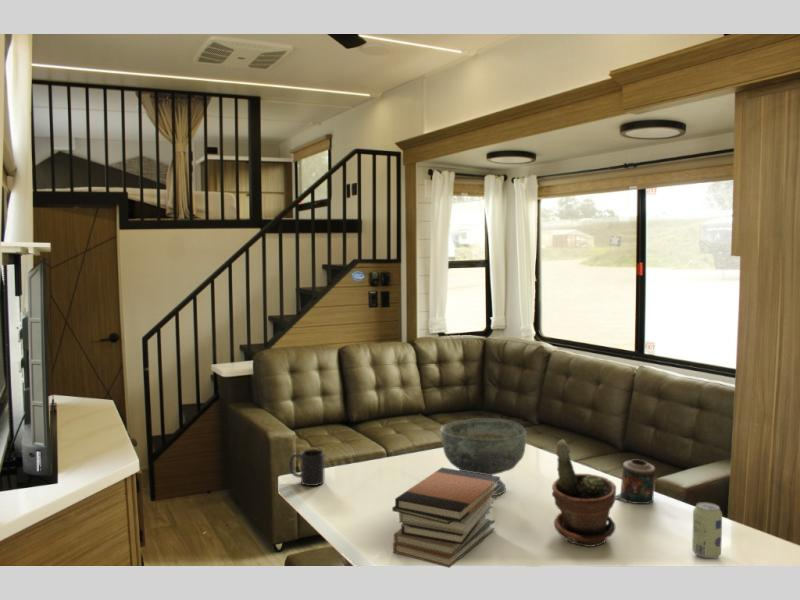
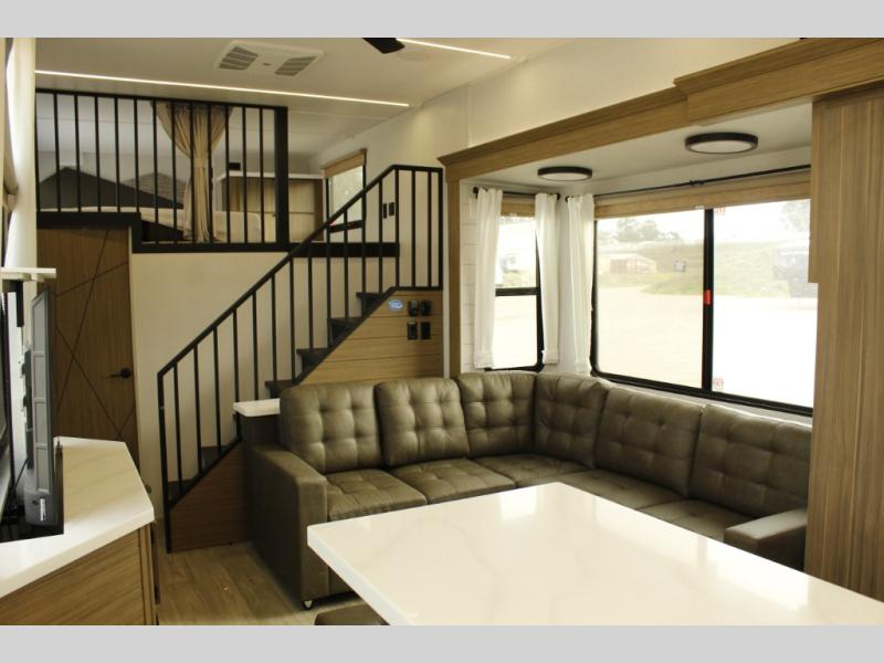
- beverage can [691,501,723,560]
- book stack [391,467,501,569]
- potted plant [551,439,617,548]
- decorative bowl [439,417,527,497]
- candle [615,458,656,505]
- mug [288,448,325,487]
